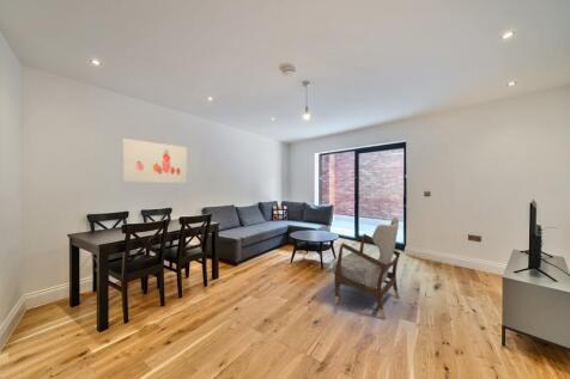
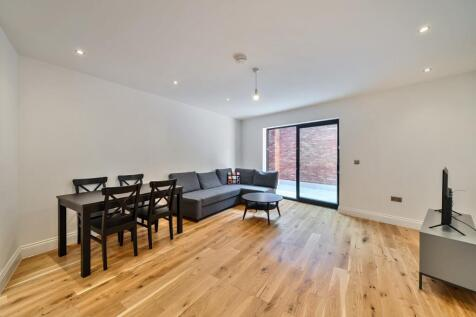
- armchair [331,216,401,319]
- wall art [121,137,188,184]
